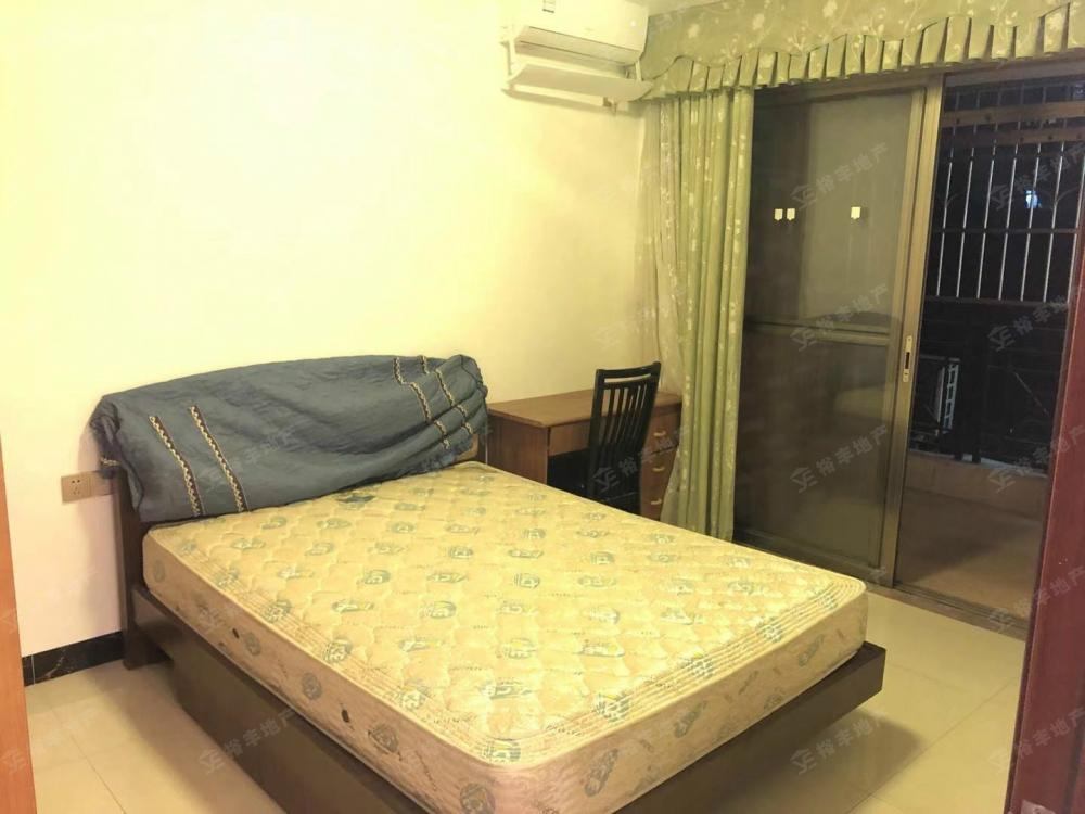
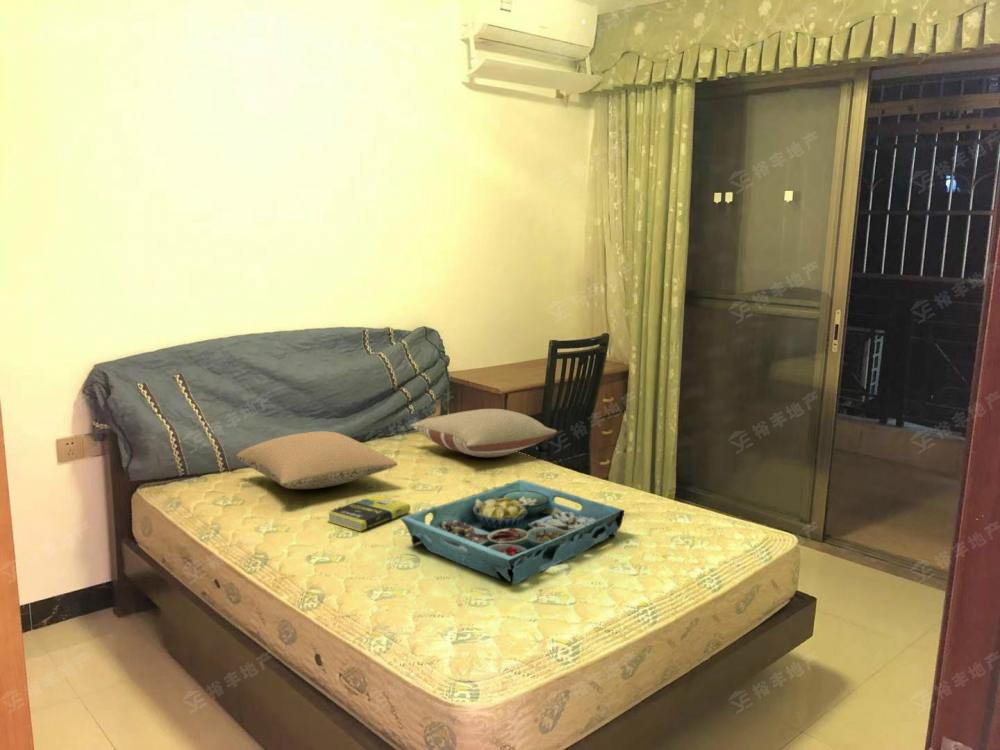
+ book [326,494,411,532]
+ pillow [408,408,558,458]
+ serving tray [399,479,626,586]
+ pillow [236,430,398,490]
